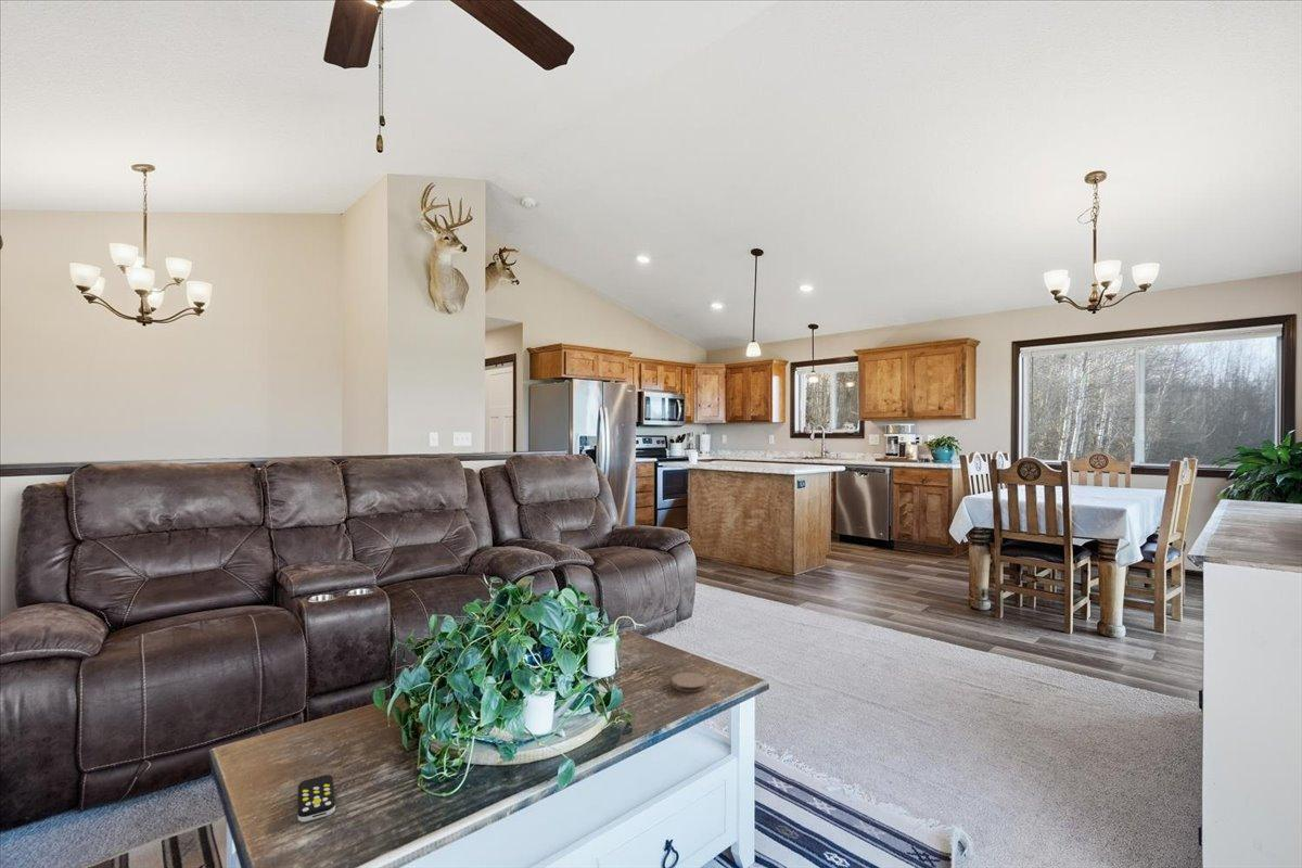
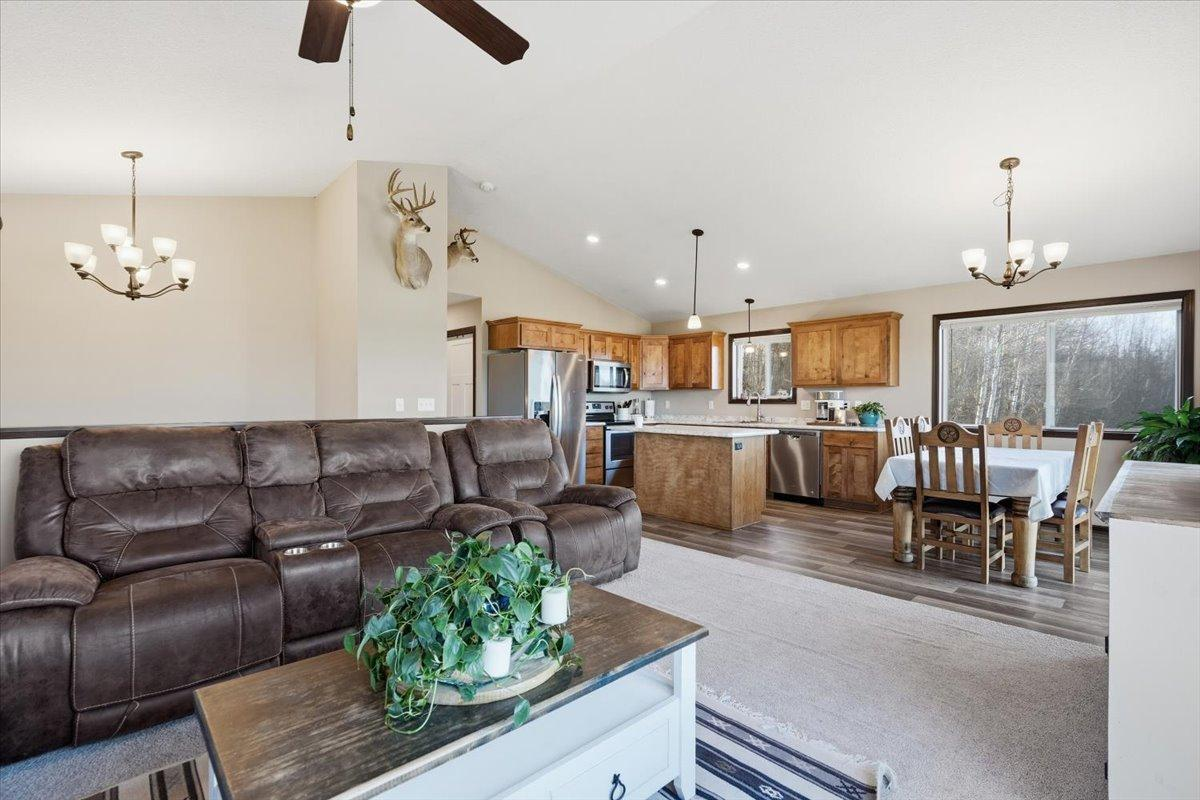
- coaster [671,672,709,693]
- remote control [297,774,336,824]
